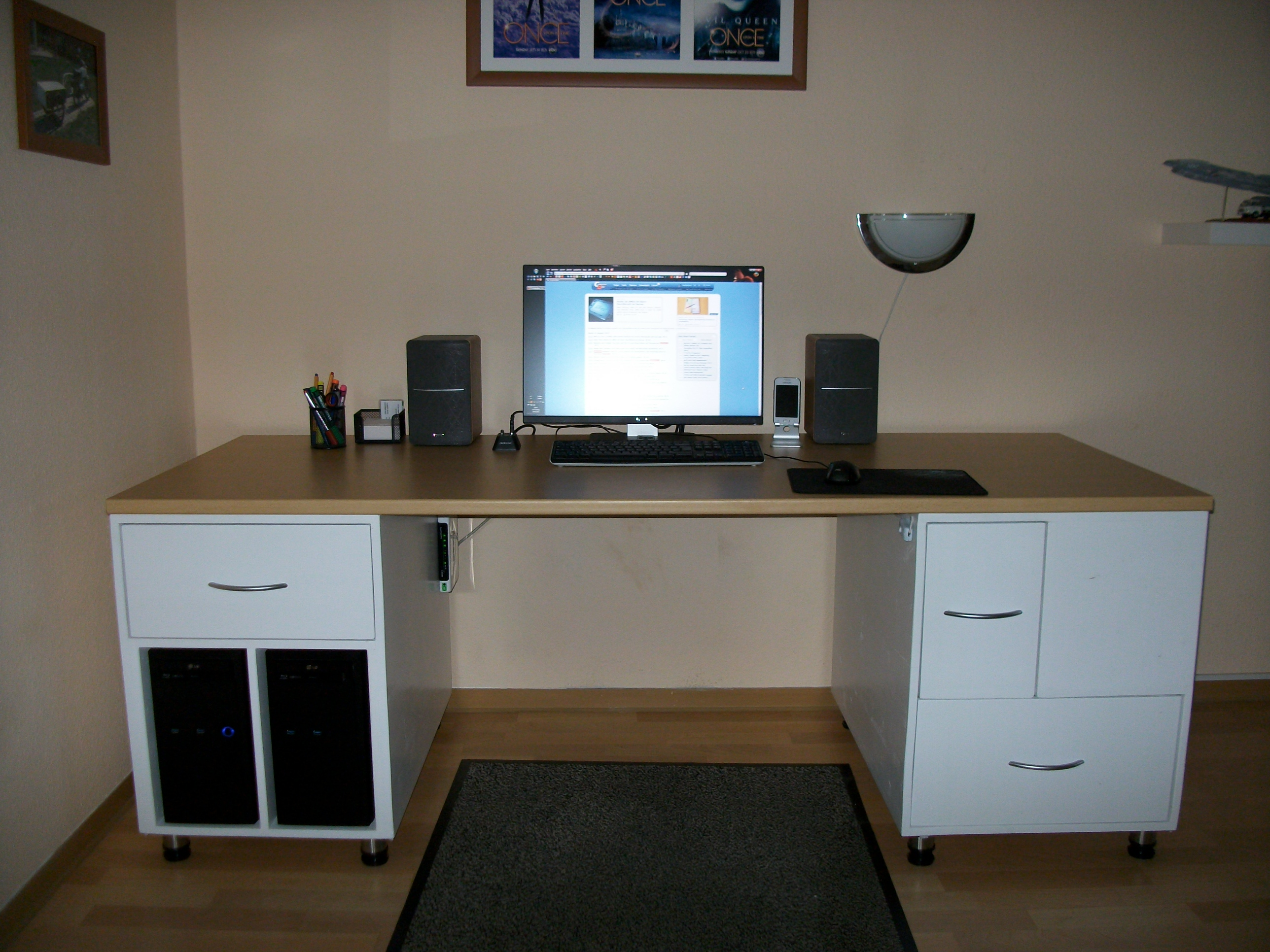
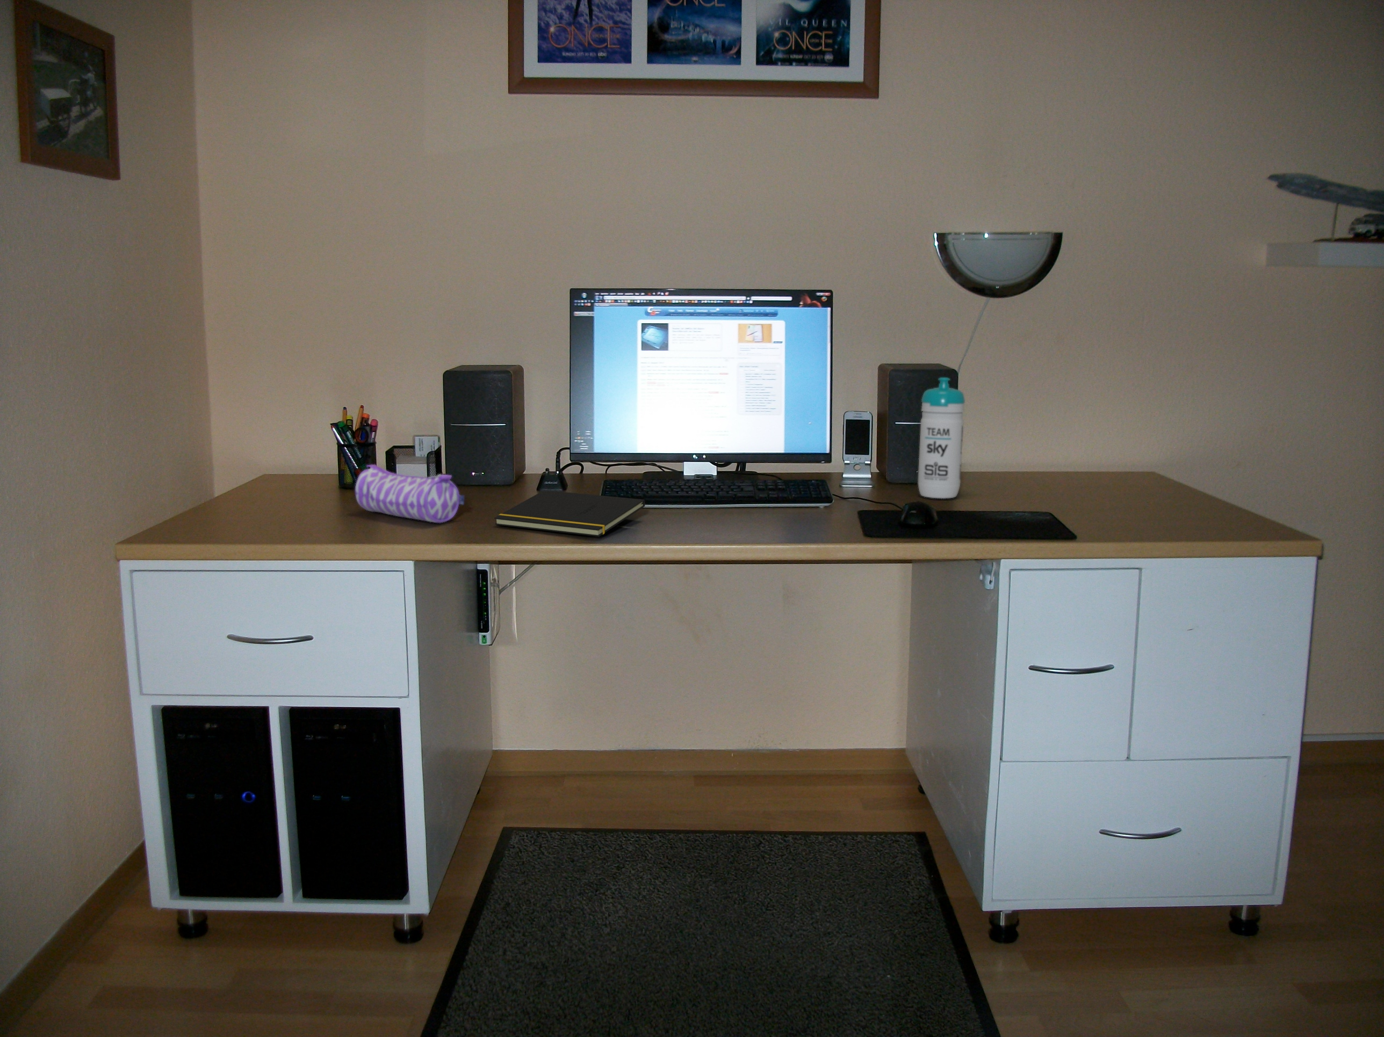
+ pencil case [354,464,465,523]
+ notepad [494,489,645,537]
+ water bottle [918,377,966,499]
